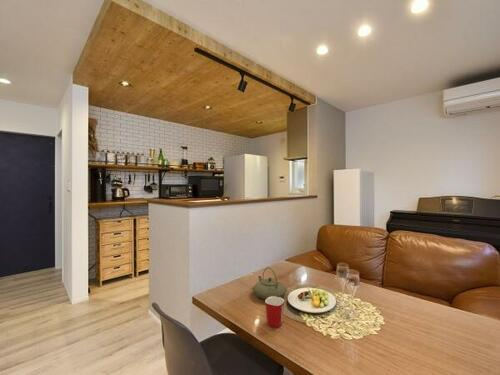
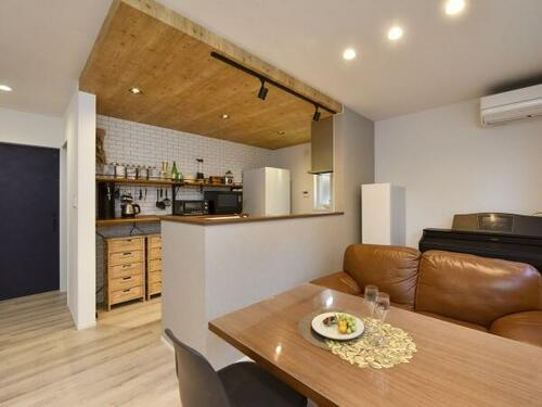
- teapot [252,266,288,300]
- mug [264,296,285,328]
